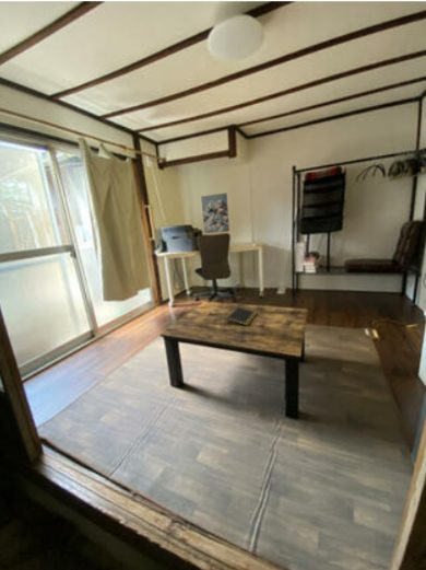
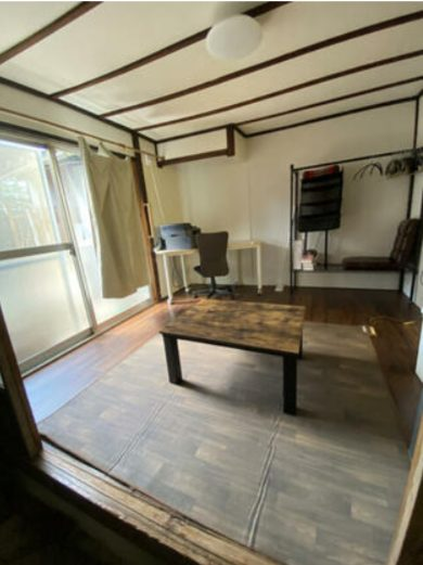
- wall art [200,191,230,234]
- notepad [226,306,259,327]
